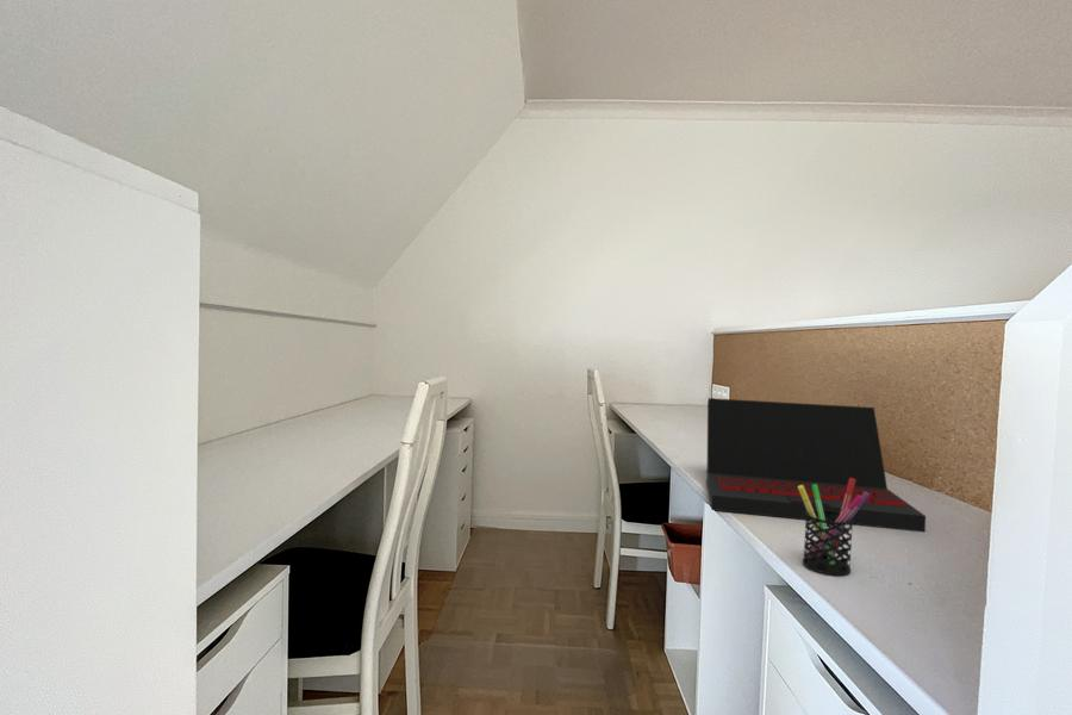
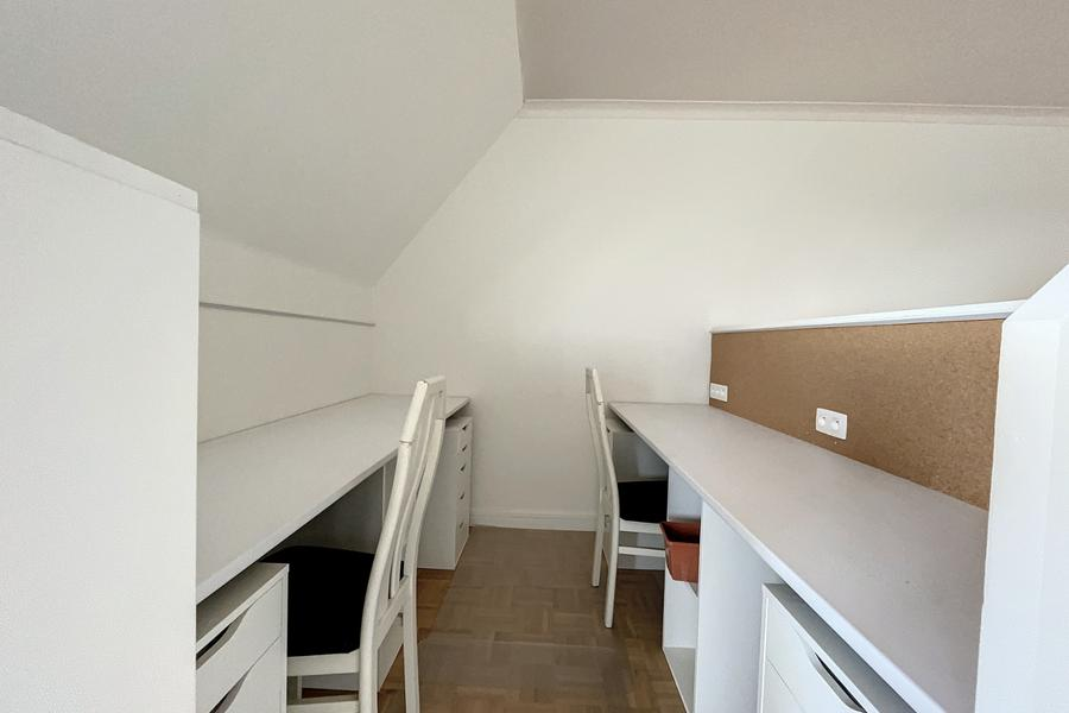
- laptop [705,397,927,533]
- pen holder [798,478,870,577]
